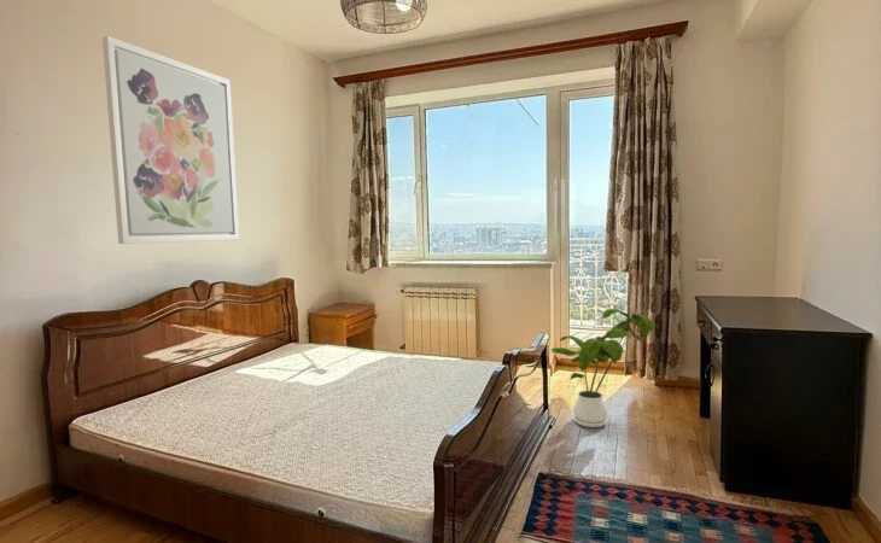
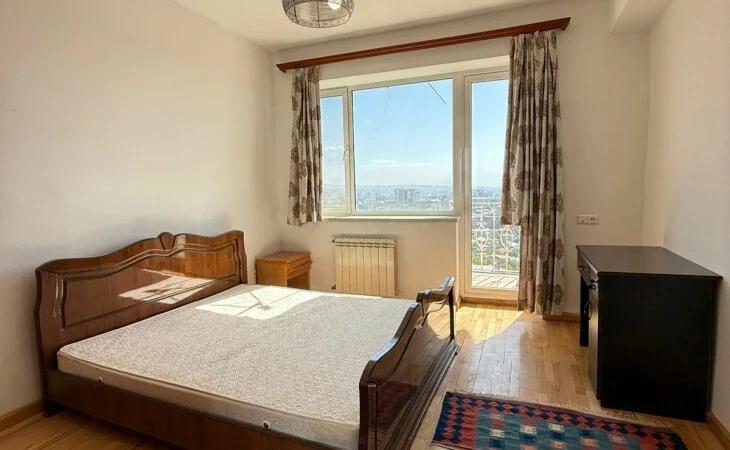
- wall art [101,35,240,245]
- house plant [550,308,655,428]
